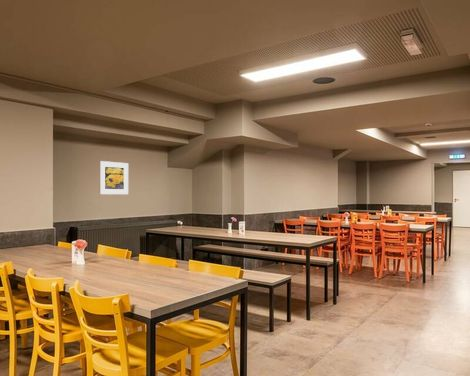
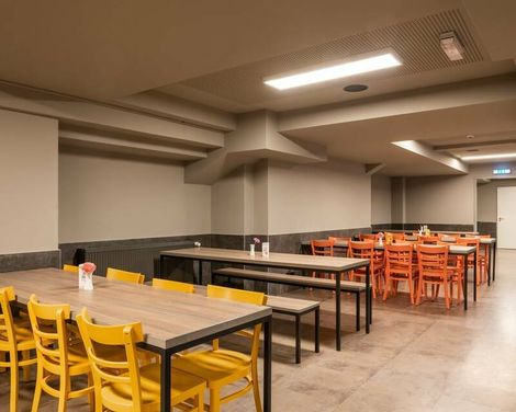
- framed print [99,160,129,195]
